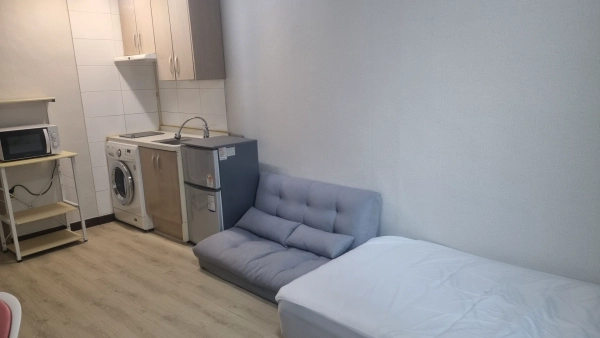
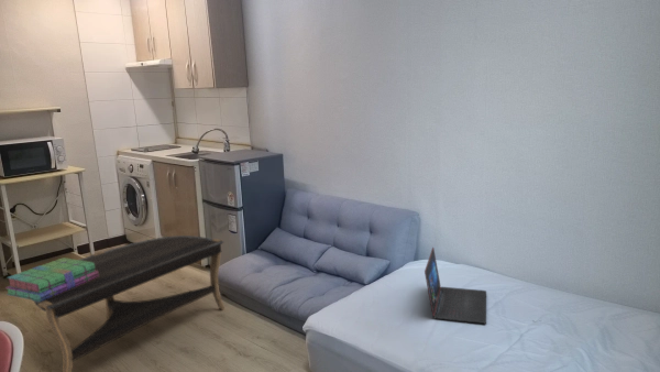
+ laptop [424,247,487,325]
+ coffee table [32,234,226,372]
+ stack of books [4,256,99,302]
